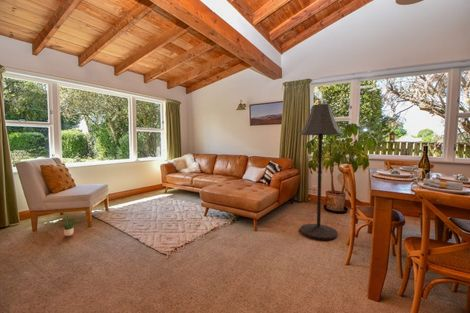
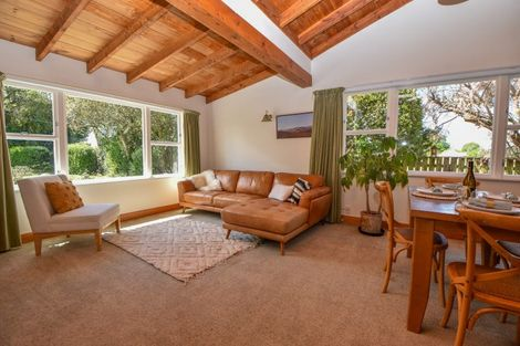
- potted plant [59,213,78,237]
- floor lamp [298,103,345,241]
